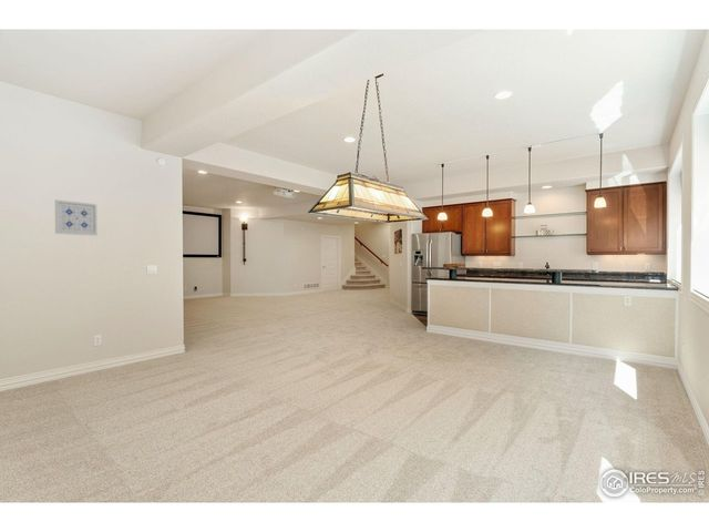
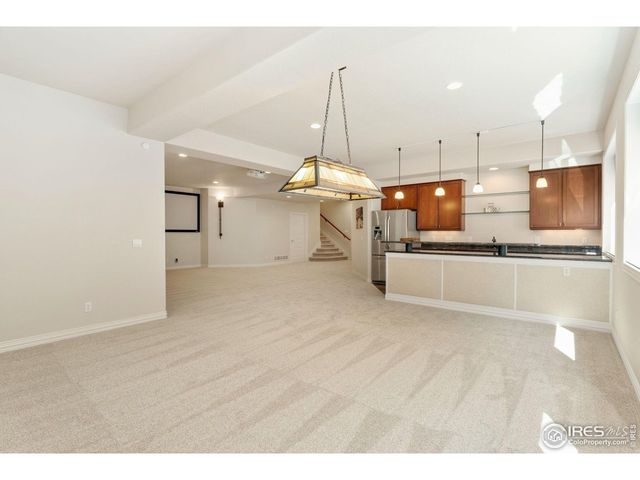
- wall art [54,198,99,237]
